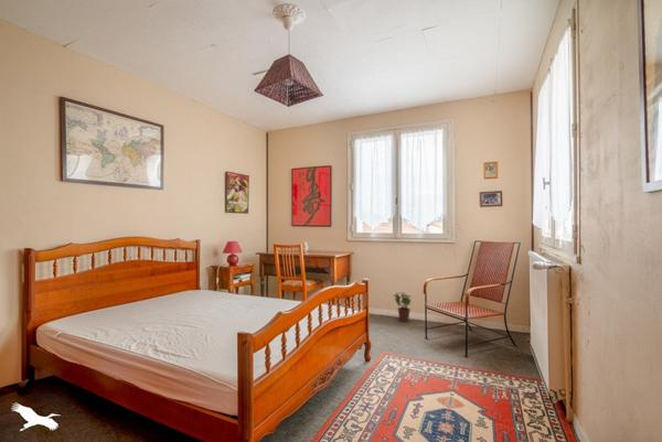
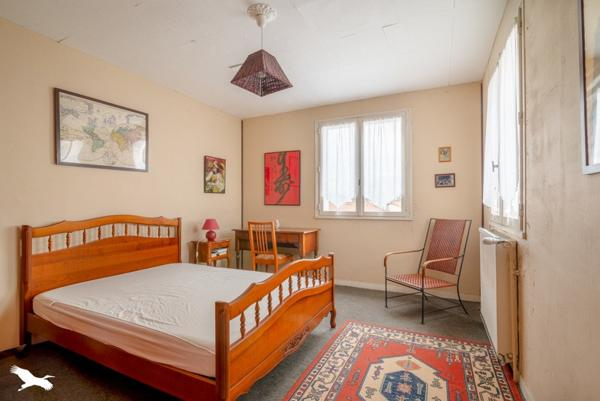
- potted plant [392,291,413,323]
